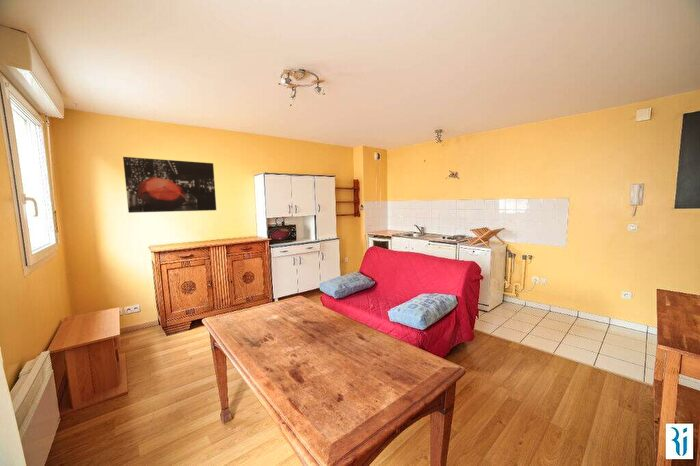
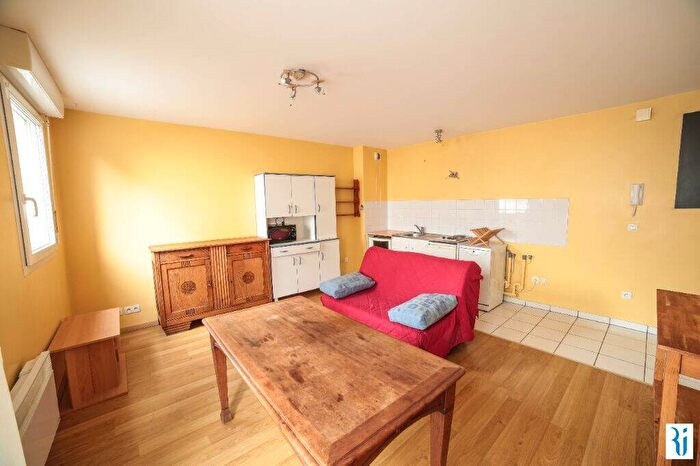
- wall art [122,156,217,214]
